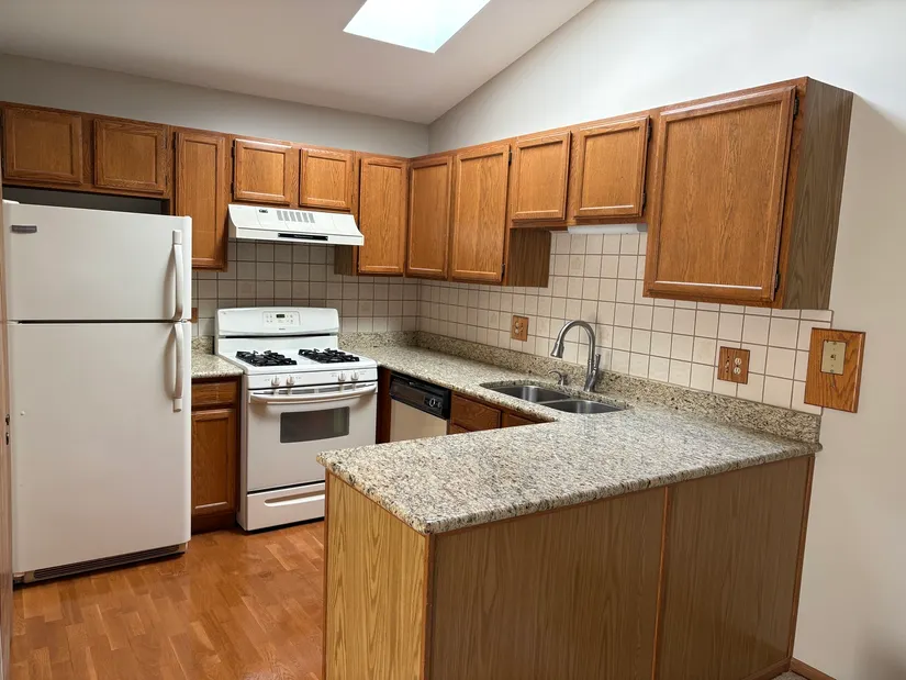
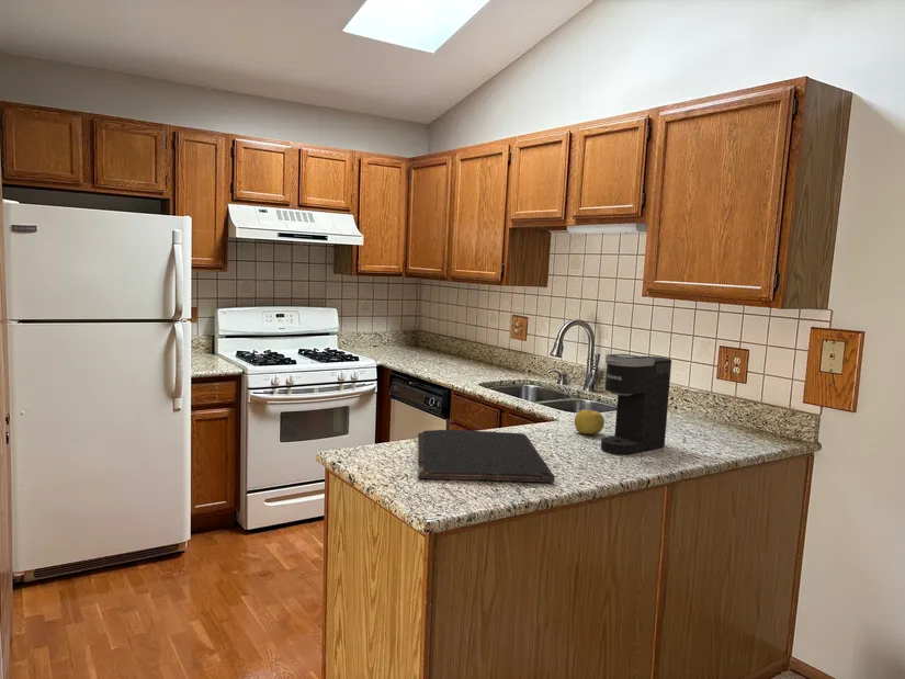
+ coffee maker [600,353,672,455]
+ cutting board [417,429,556,484]
+ fruit [574,409,606,435]
